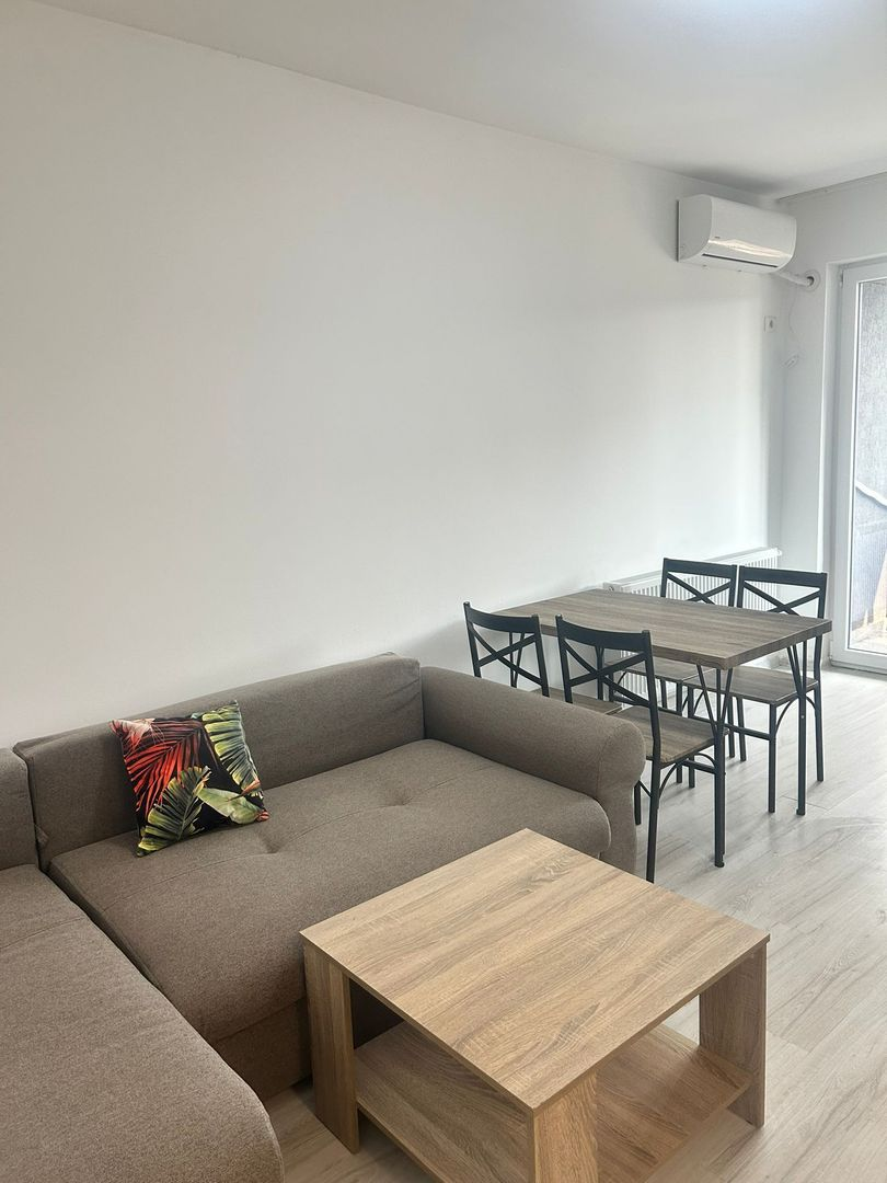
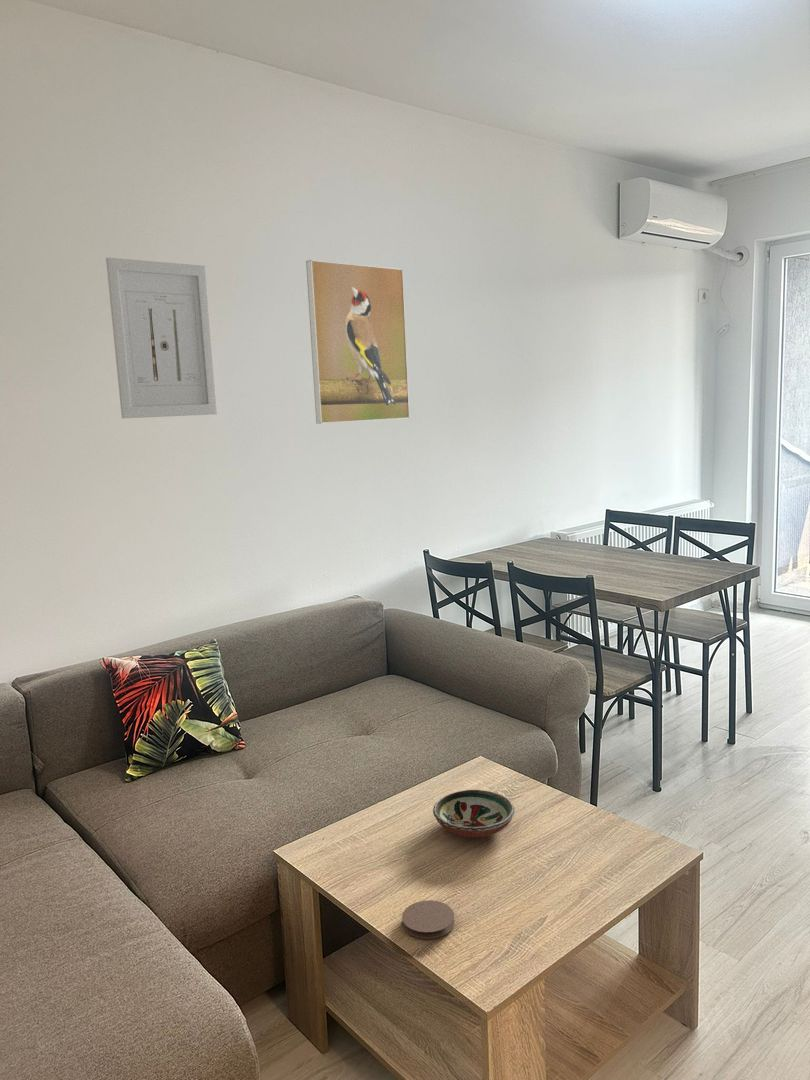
+ wall art [105,257,218,419]
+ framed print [305,259,411,425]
+ coaster [401,899,455,940]
+ decorative bowl [432,789,516,839]
